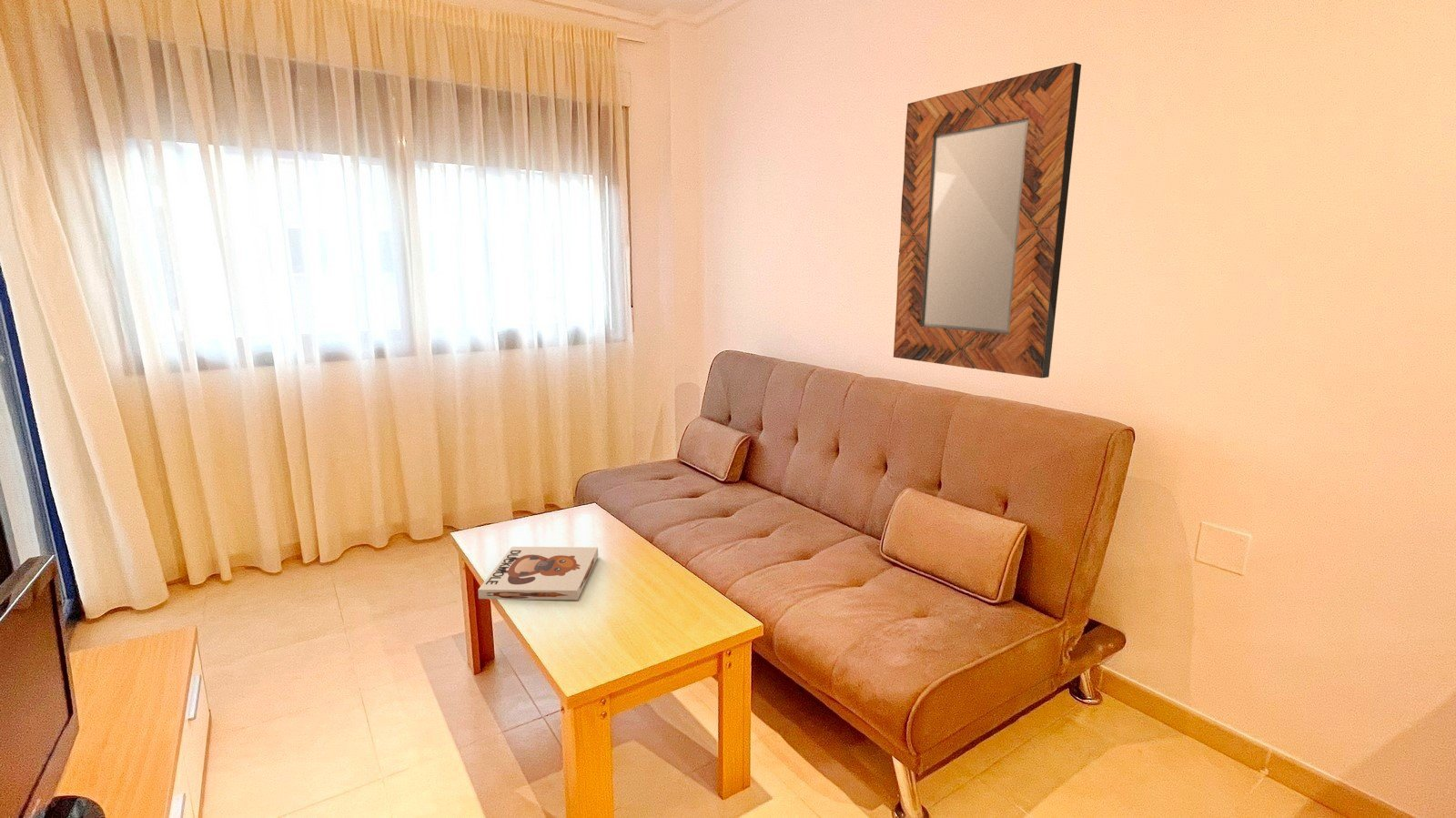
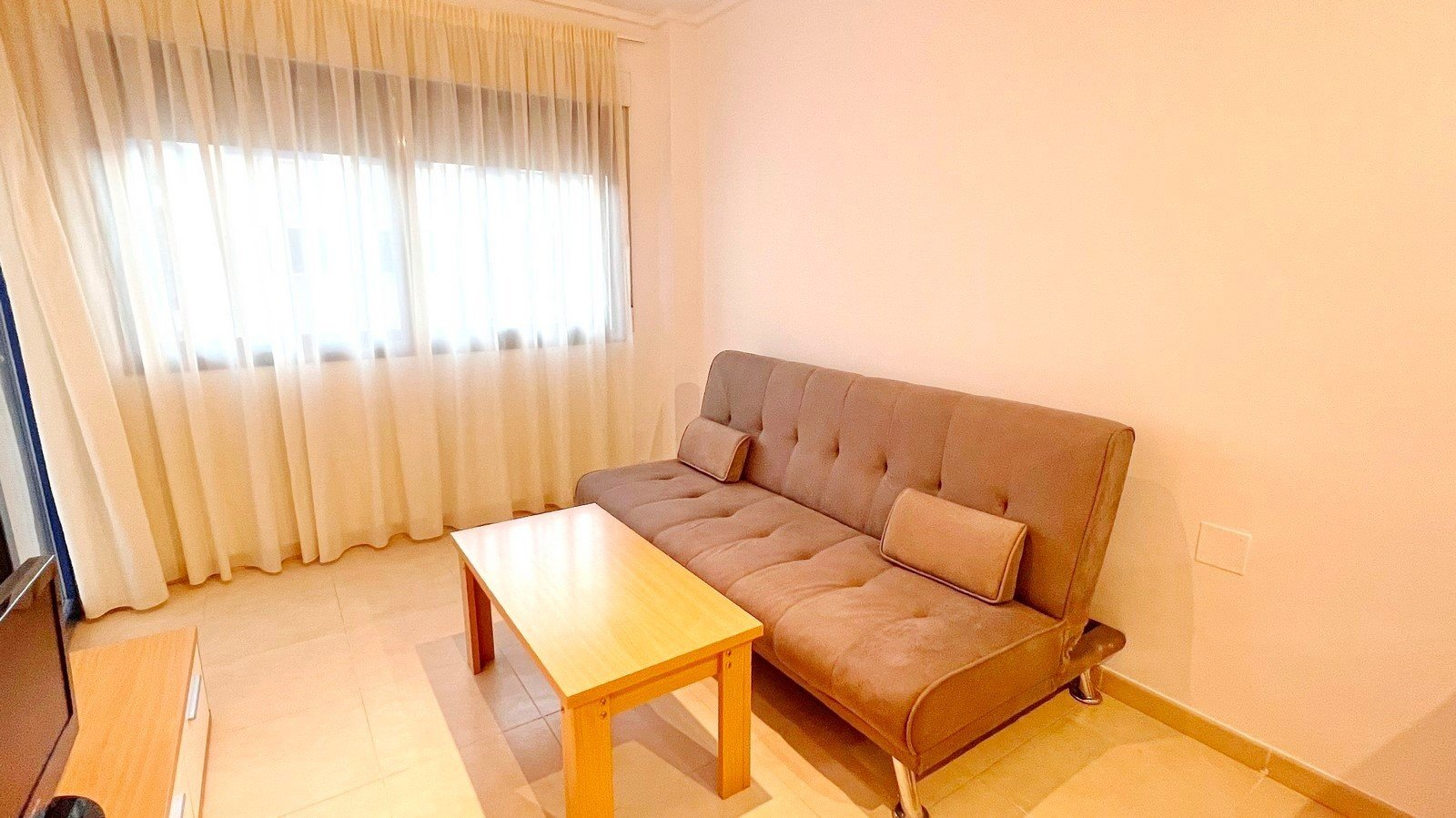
- home mirror [893,62,1082,379]
- board game [477,546,599,601]
